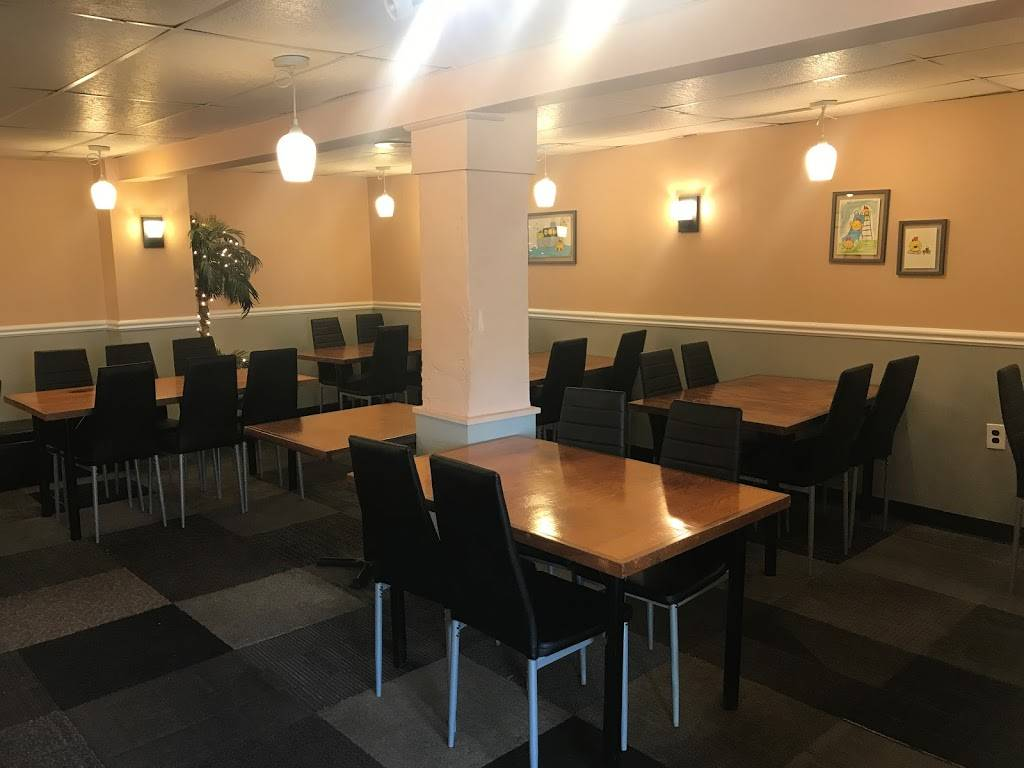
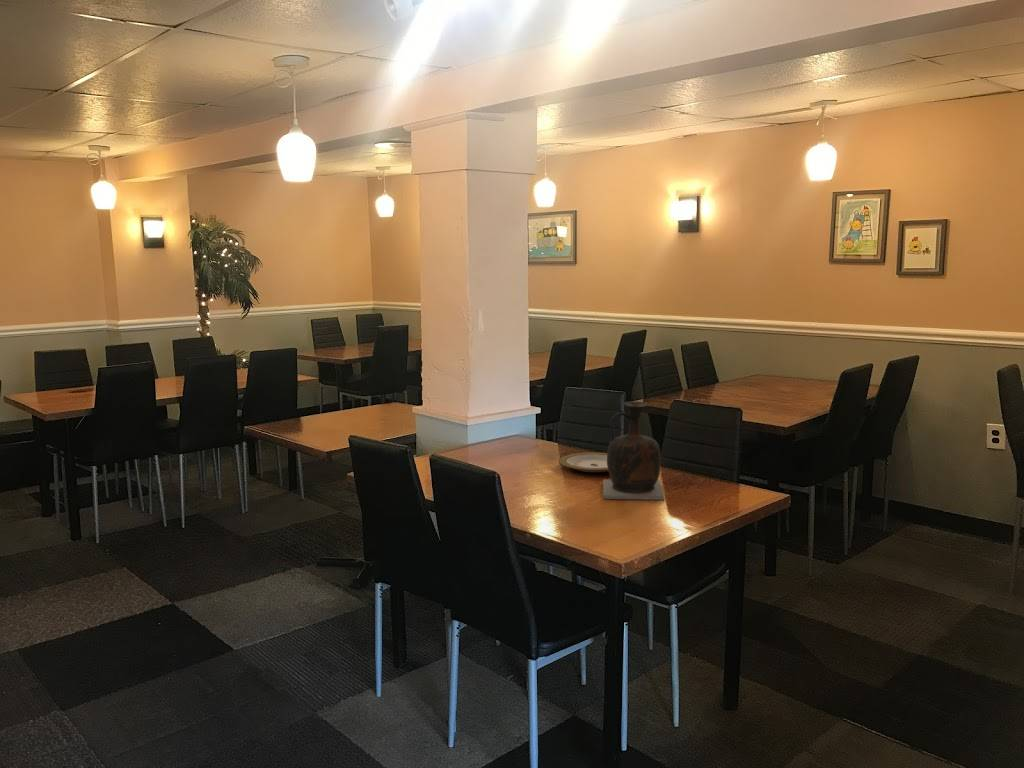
+ vase [602,400,665,501]
+ plate [558,452,609,474]
